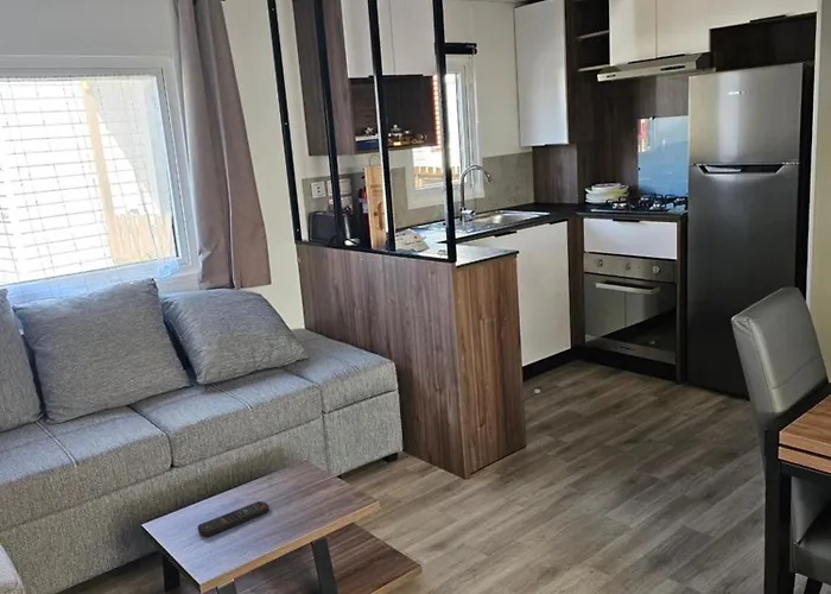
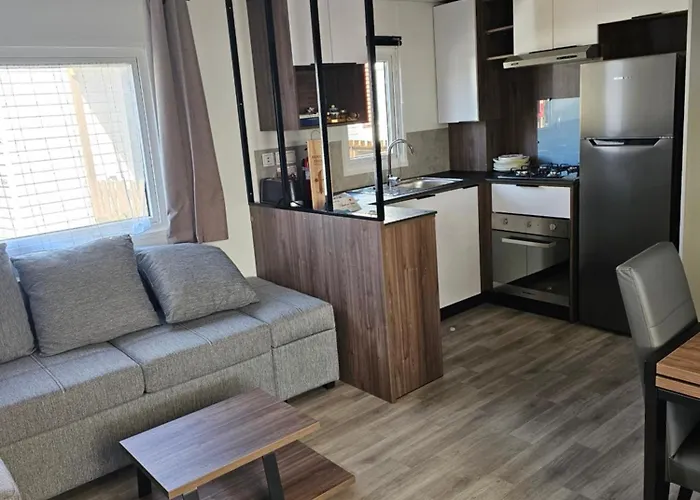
- remote control [197,500,269,537]
